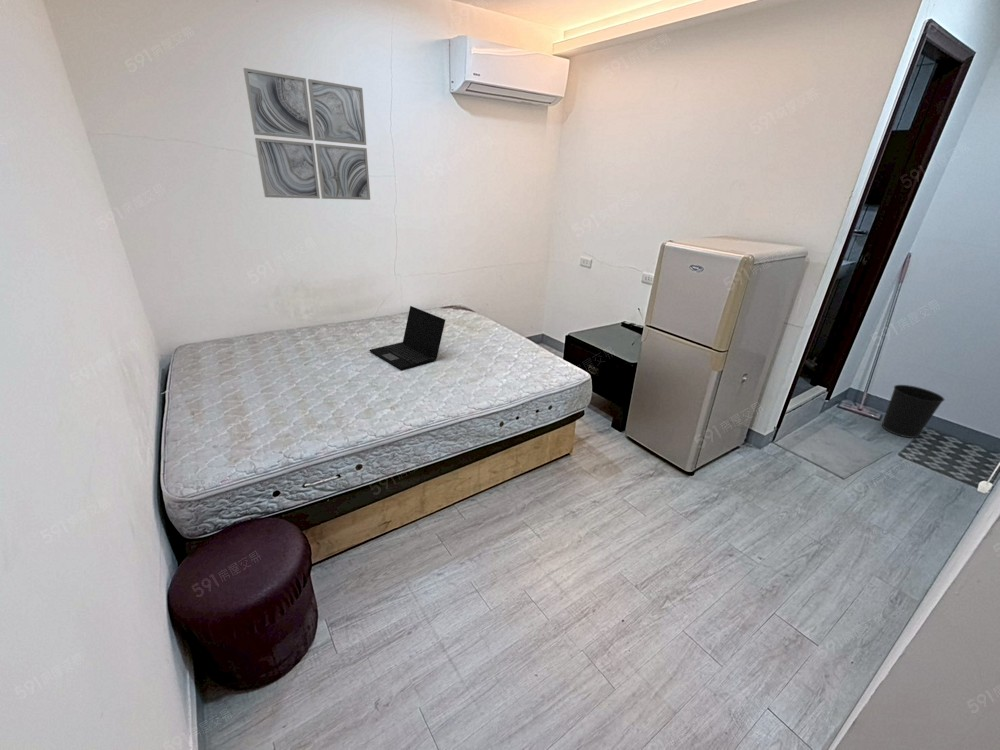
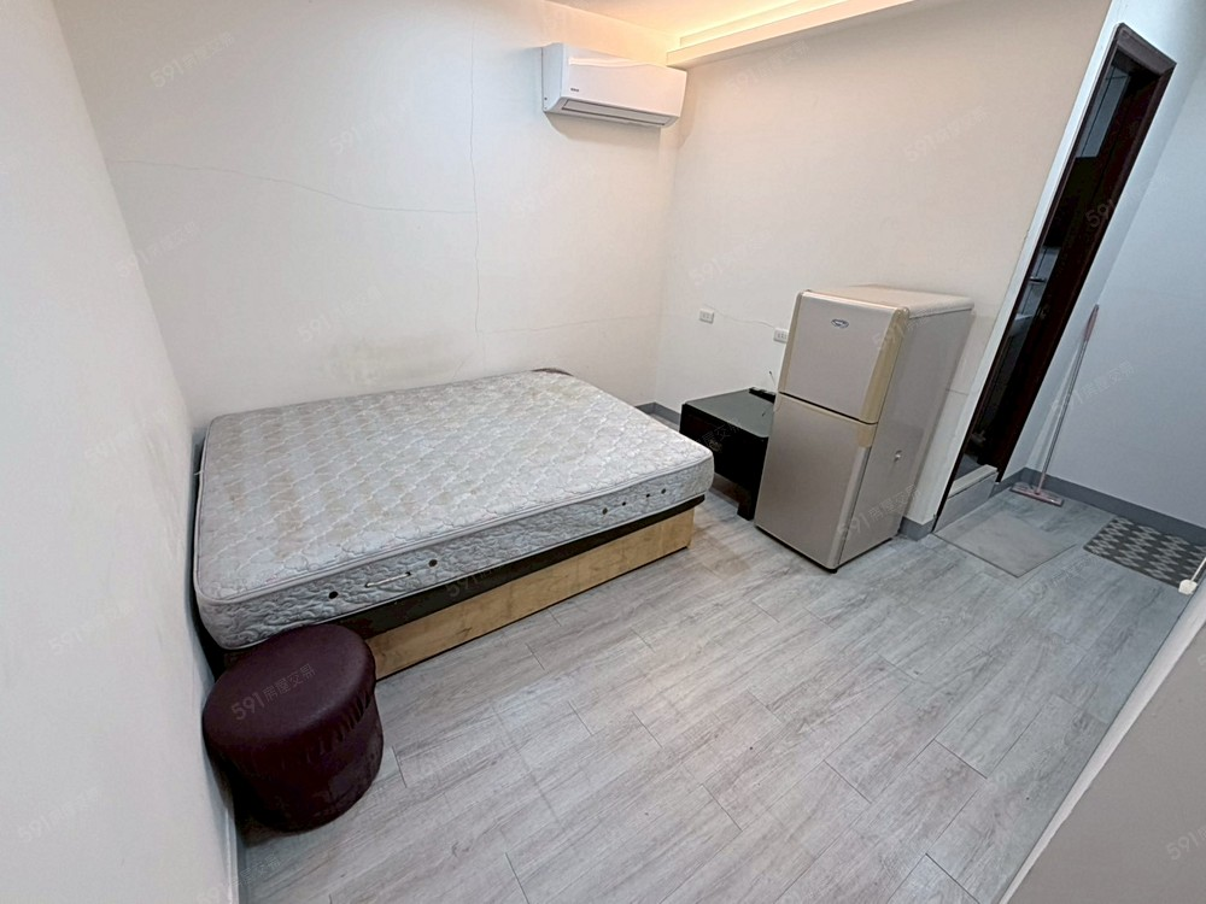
- wastebasket [881,384,945,439]
- wall art [242,67,371,201]
- laptop [368,305,446,371]
